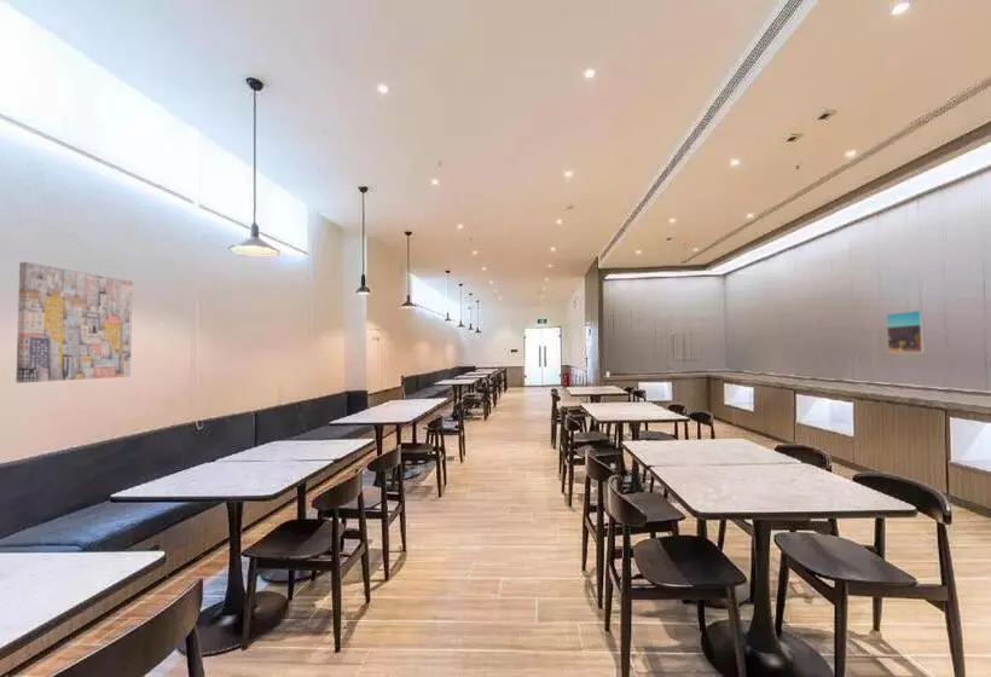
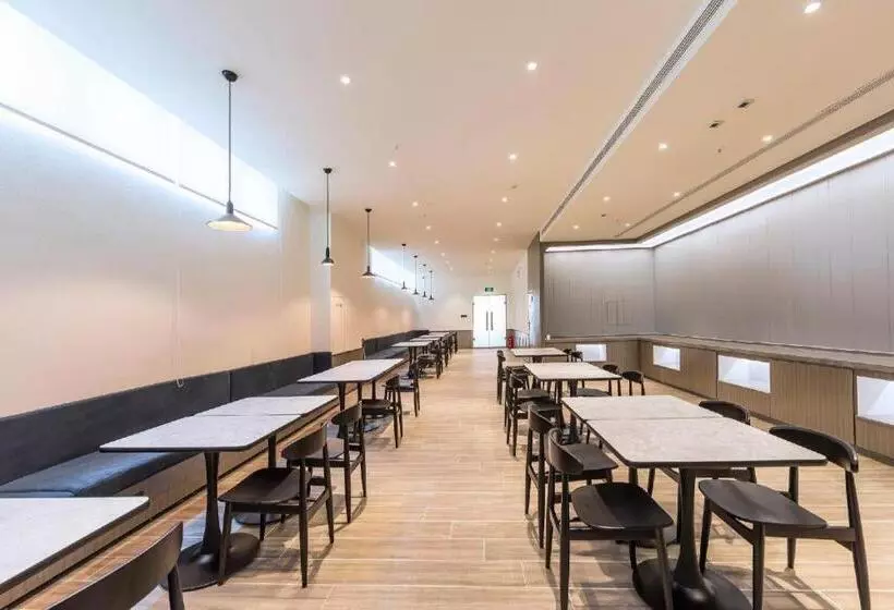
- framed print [886,309,926,354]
- wall art [15,261,134,383]
